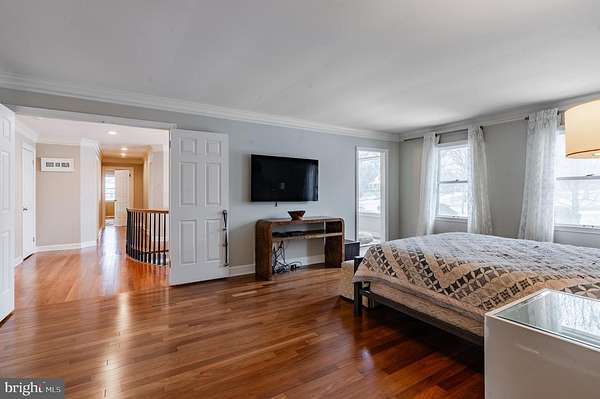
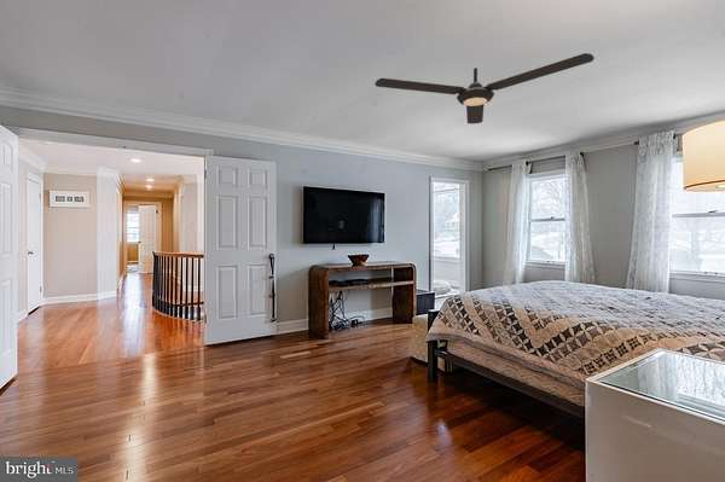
+ ceiling fan [373,52,596,124]
